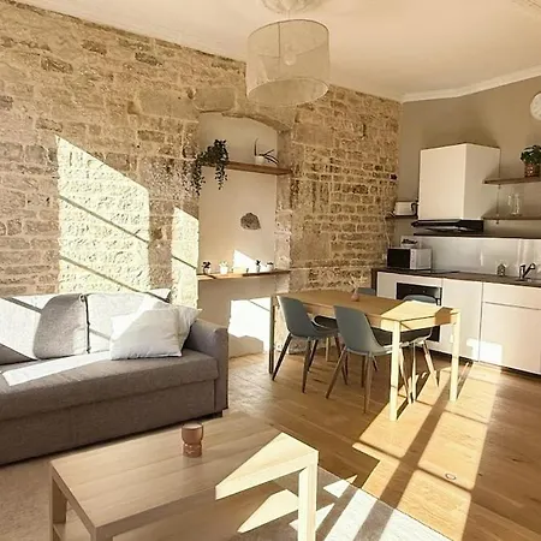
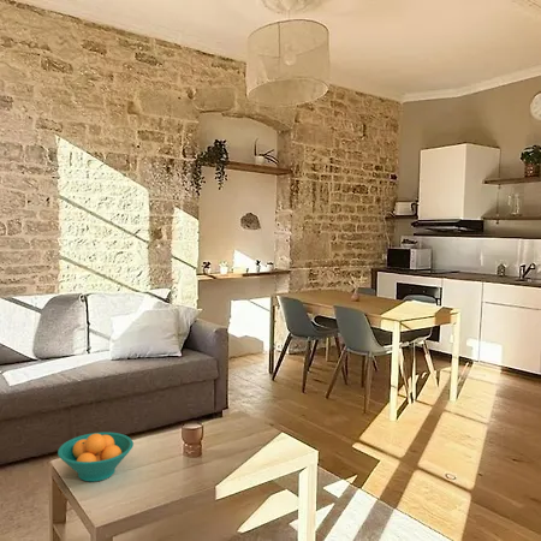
+ fruit bowl [57,432,135,483]
